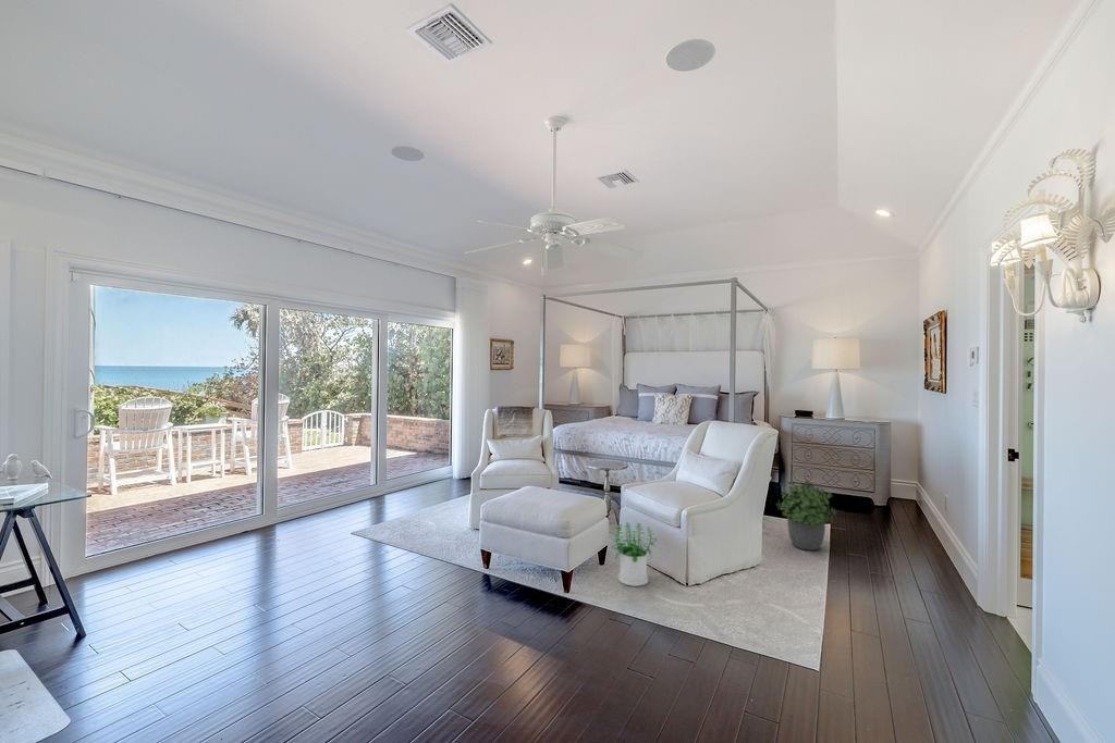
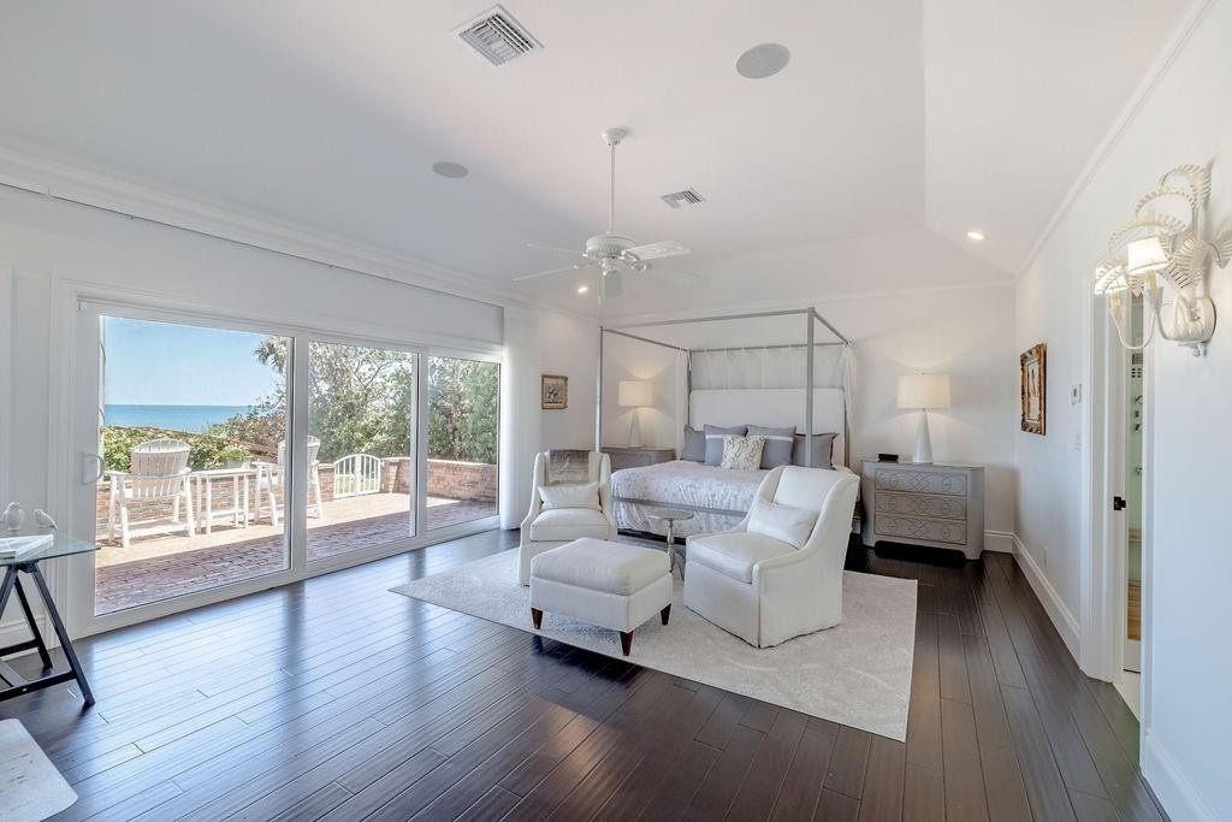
- potted plant [775,479,837,552]
- potted plant [610,521,658,587]
